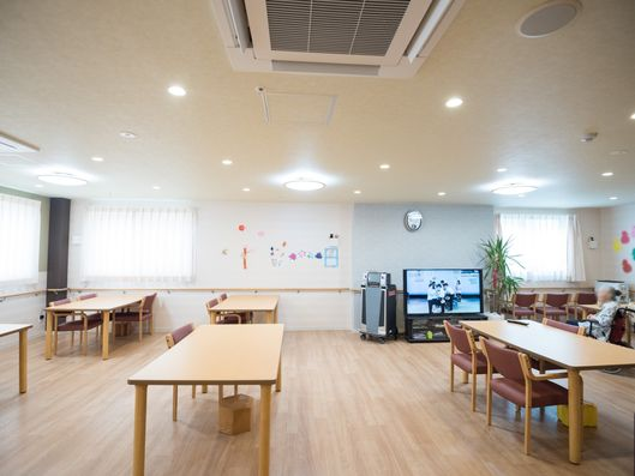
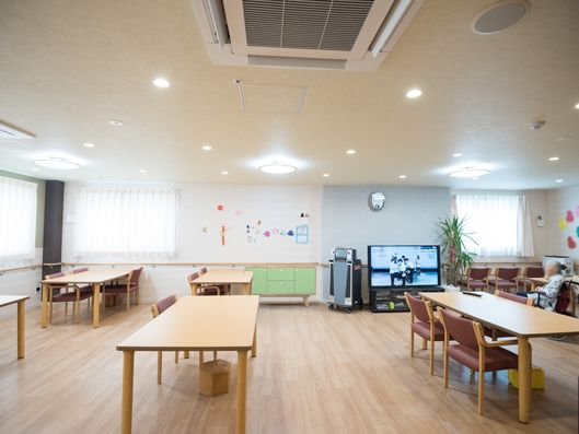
+ sideboard [244,262,317,308]
